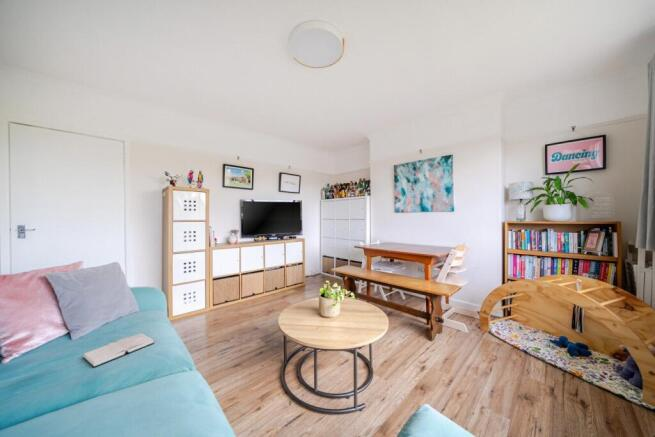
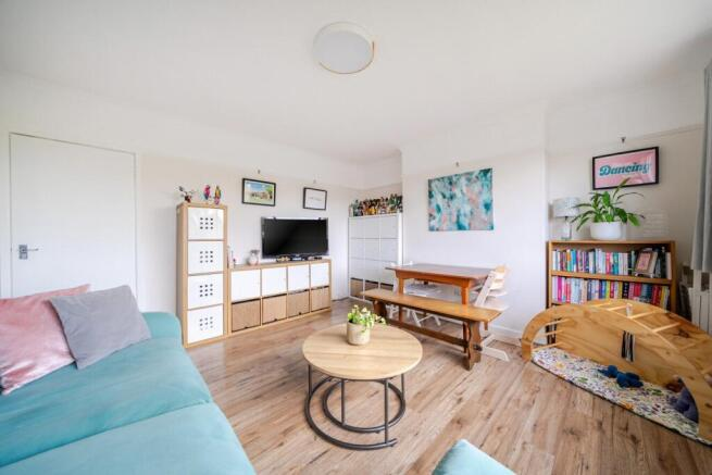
- hardback book [82,332,155,368]
